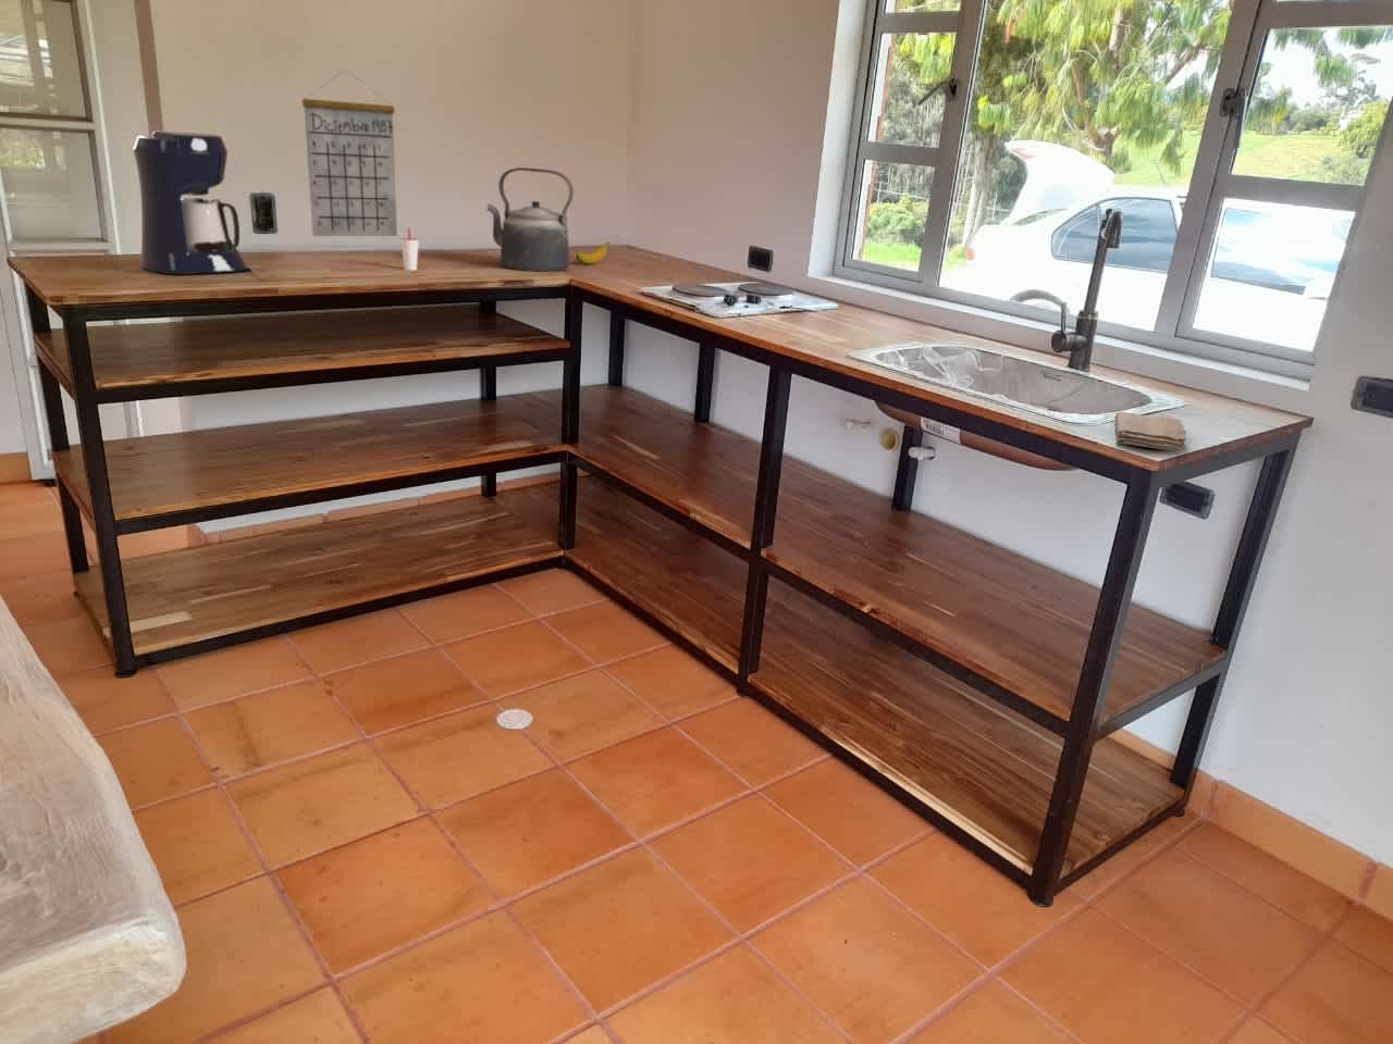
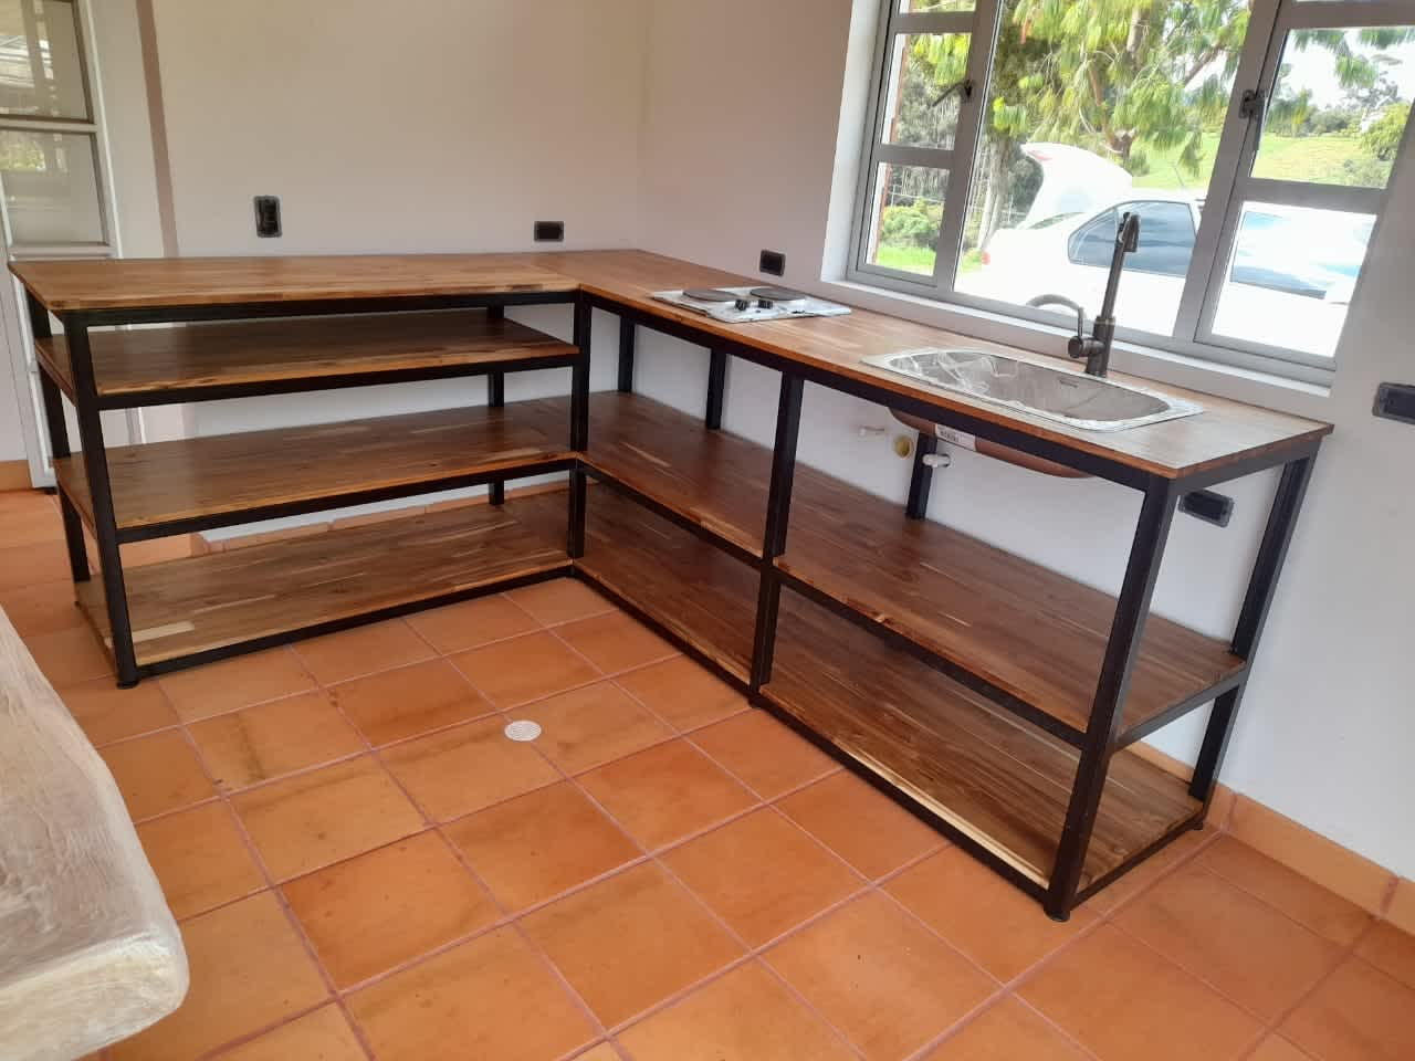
- kettle [486,167,575,273]
- banana [575,241,611,265]
- coffee maker [132,129,248,275]
- calendar [302,68,398,237]
- cup [399,227,420,271]
- washcloth [1113,411,1187,453]
